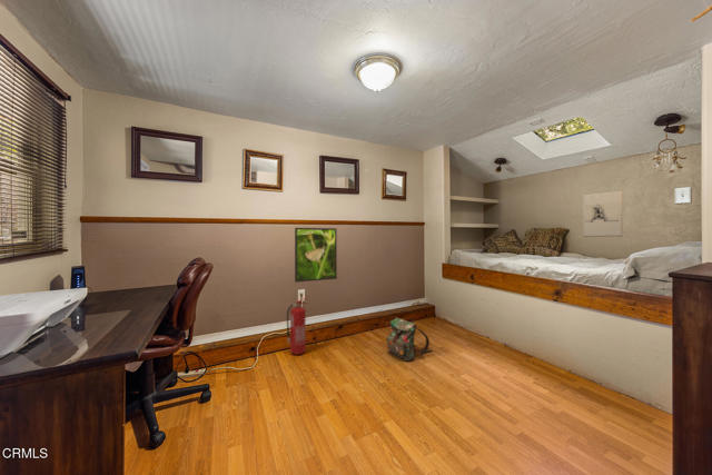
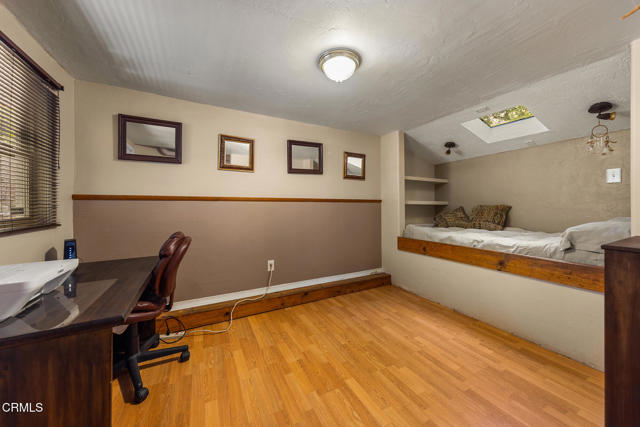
- fire extinguisher [286,297,309,357]
- wall sculpture [582,190,624,238]
- backpack [386,317,434,362]
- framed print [294,227,338,284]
